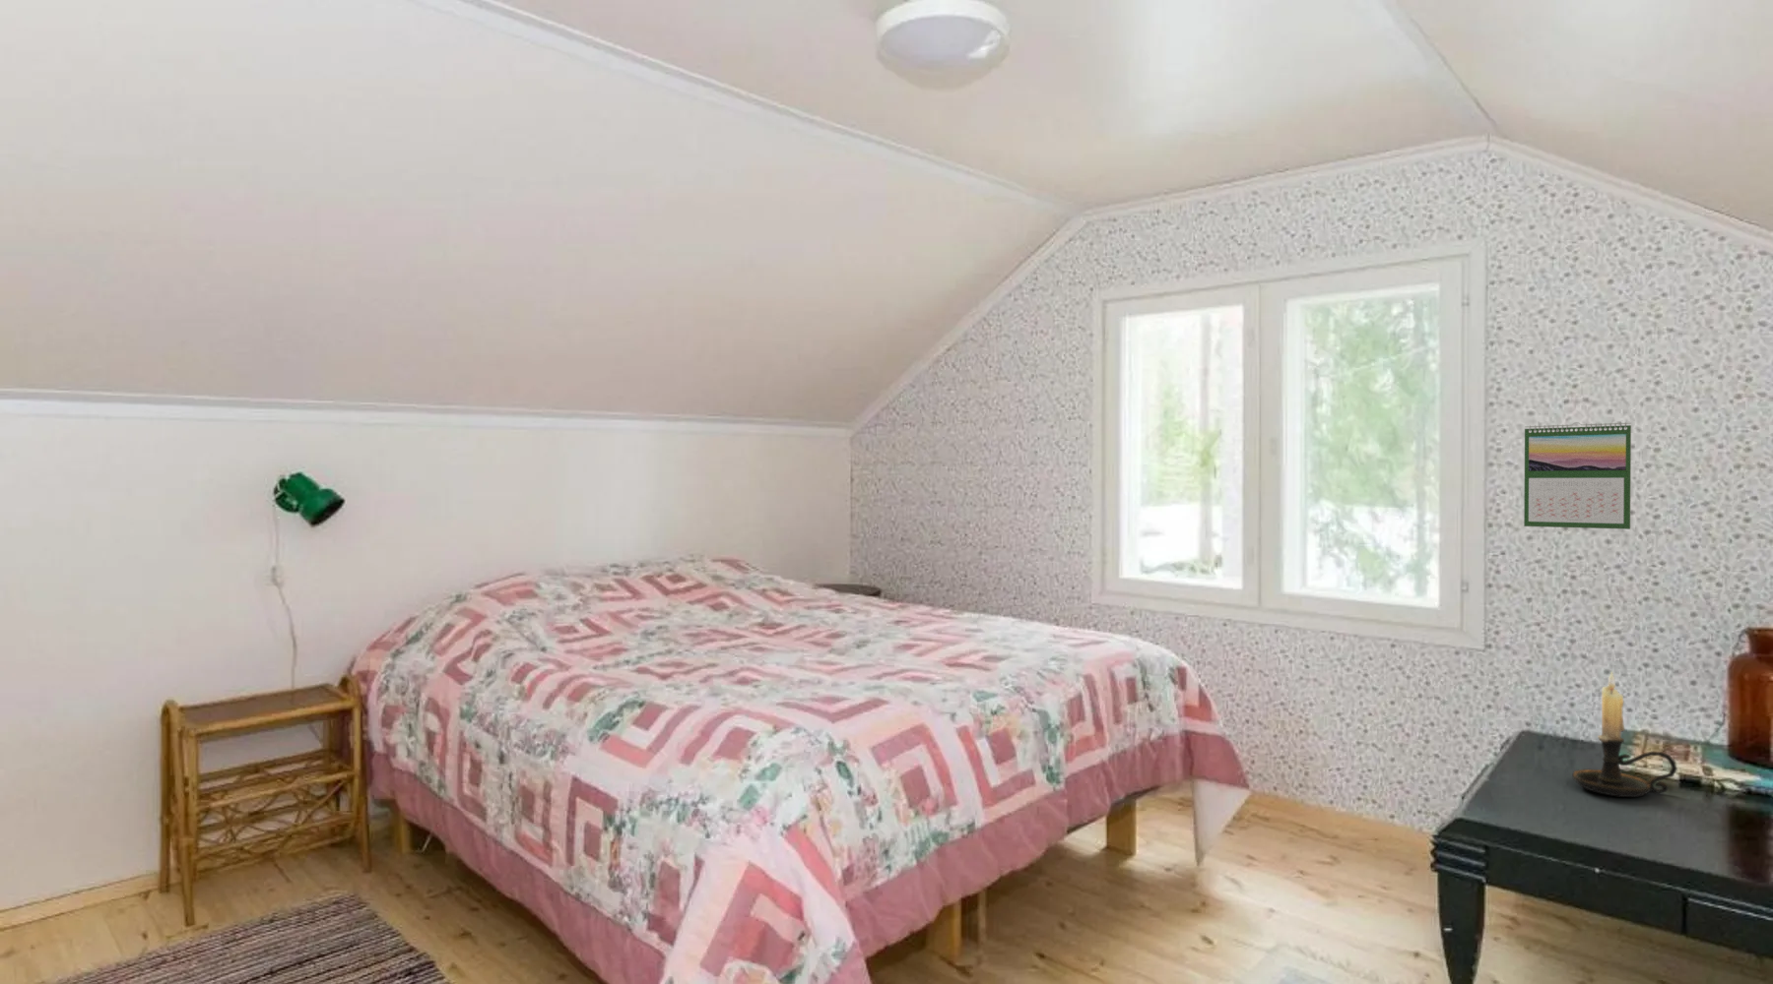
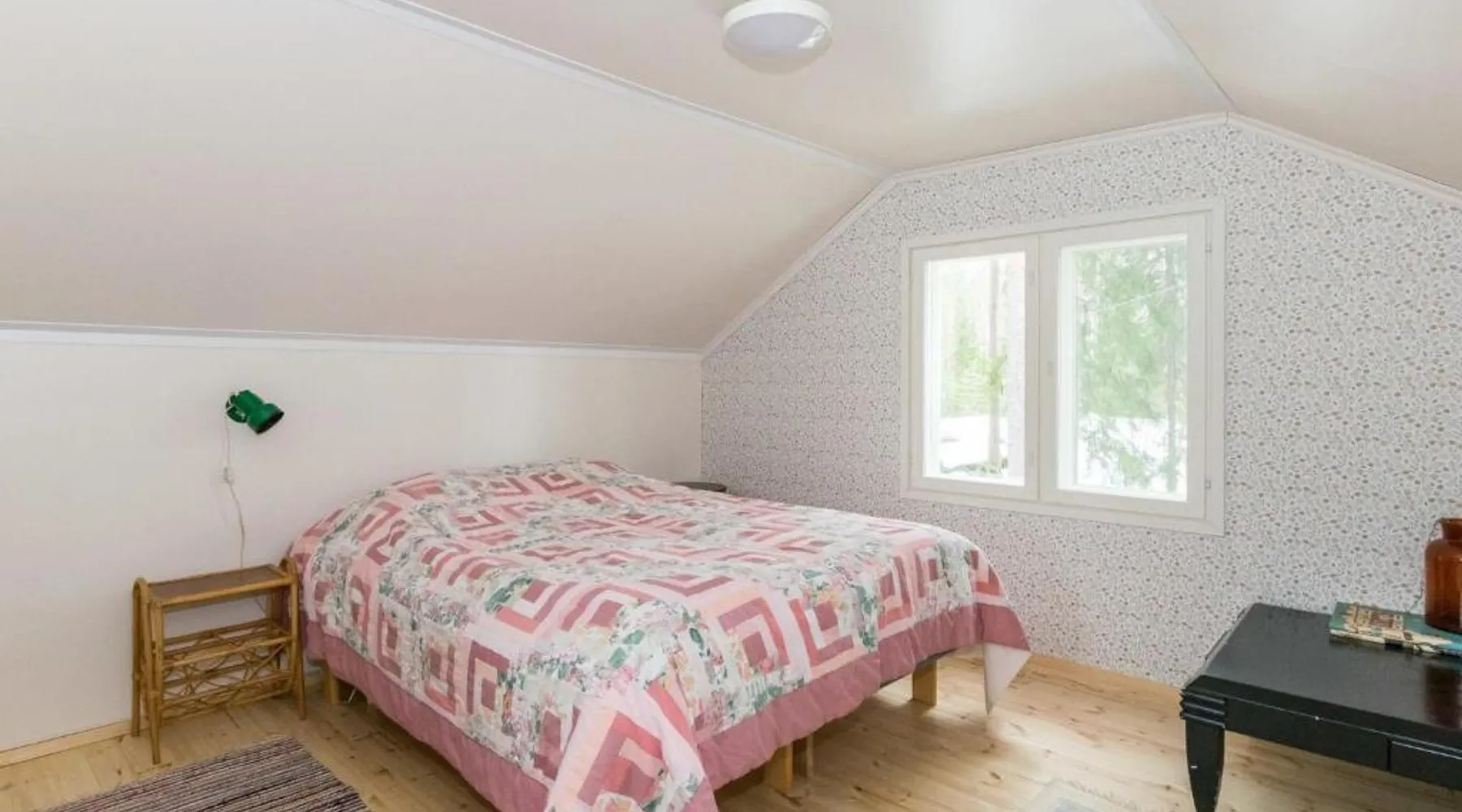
- calendar [1523,422,1632,531]
- candle holder [1572,670,1678,799]
